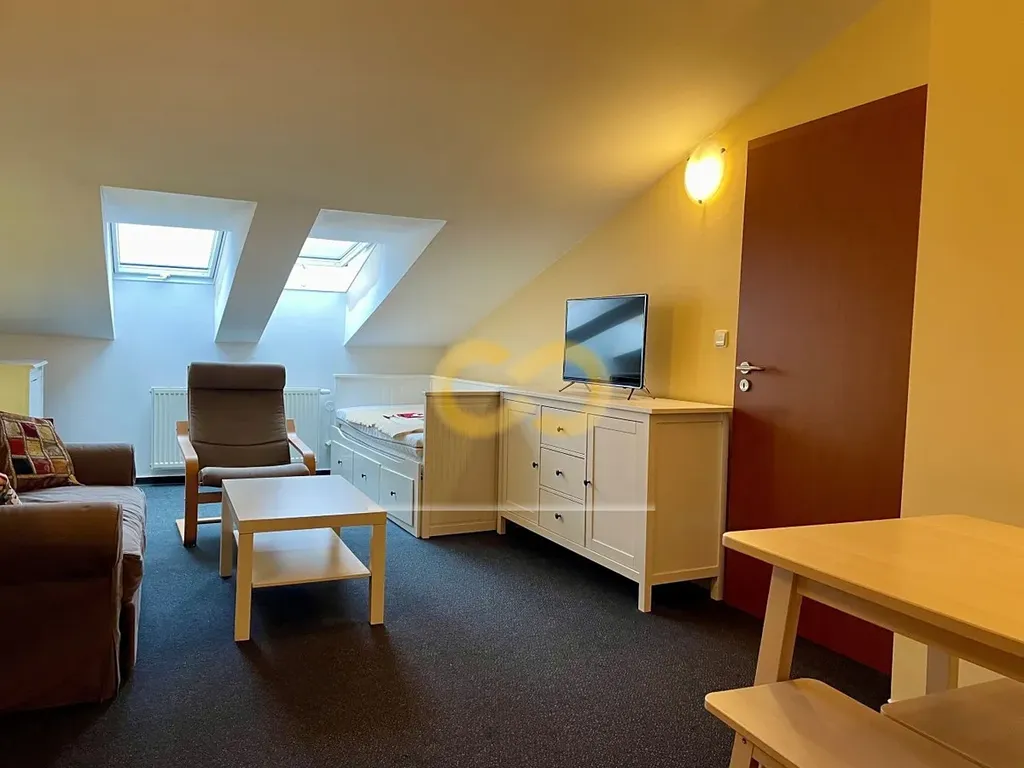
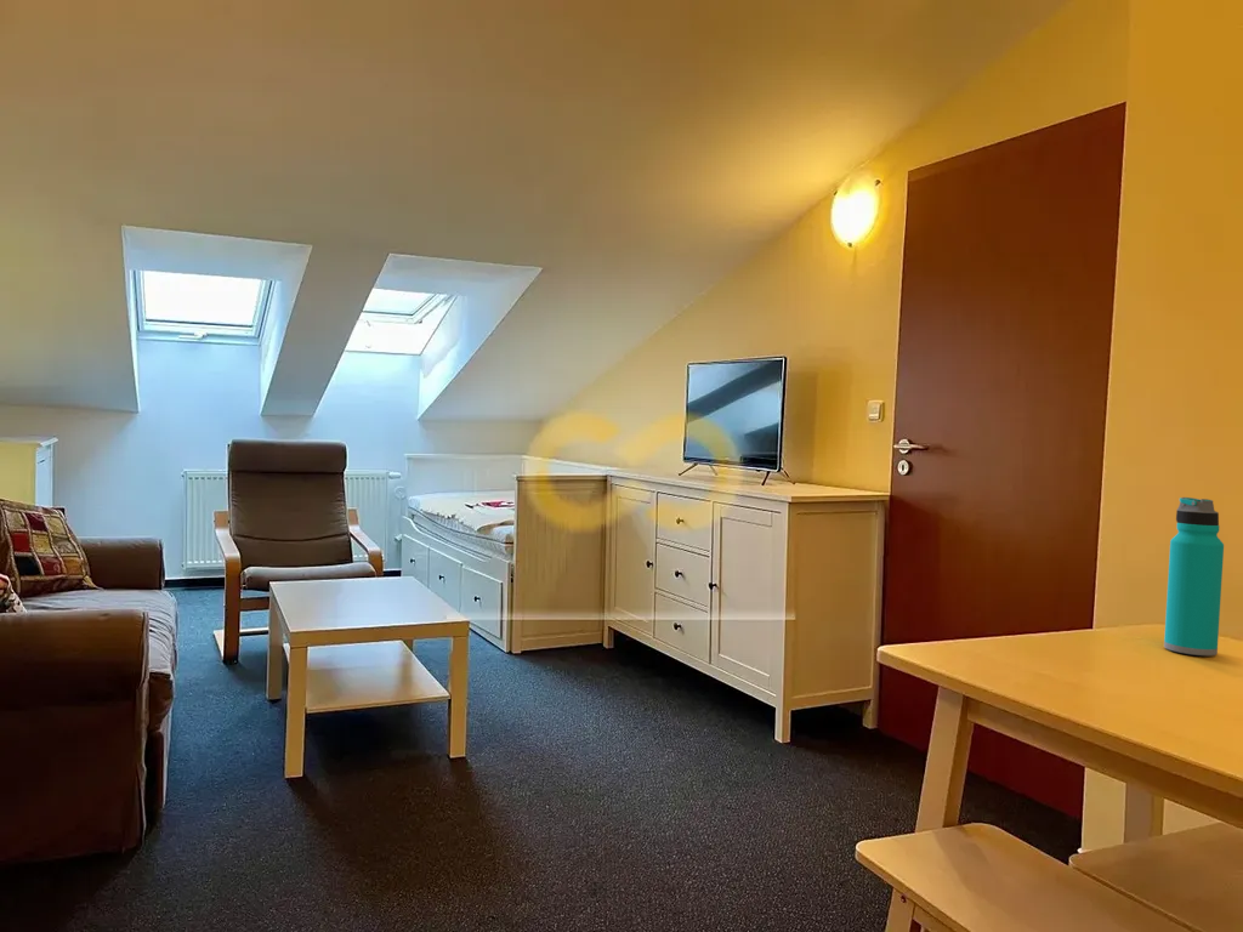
+ water bottle [1163,496,1225,657]
